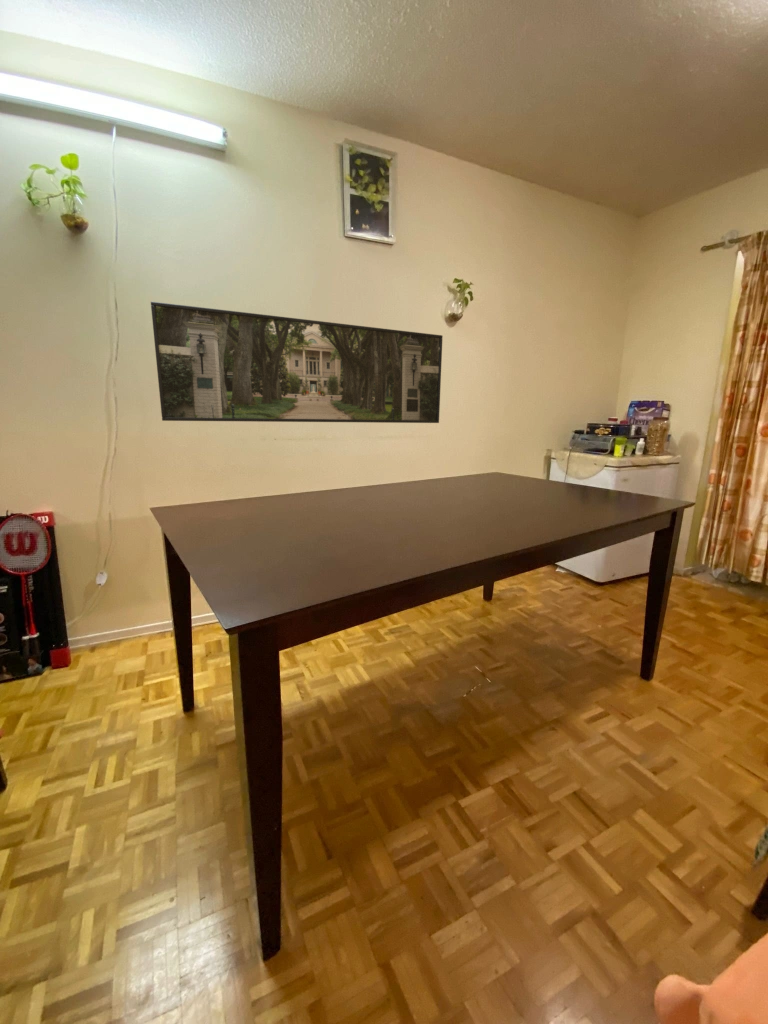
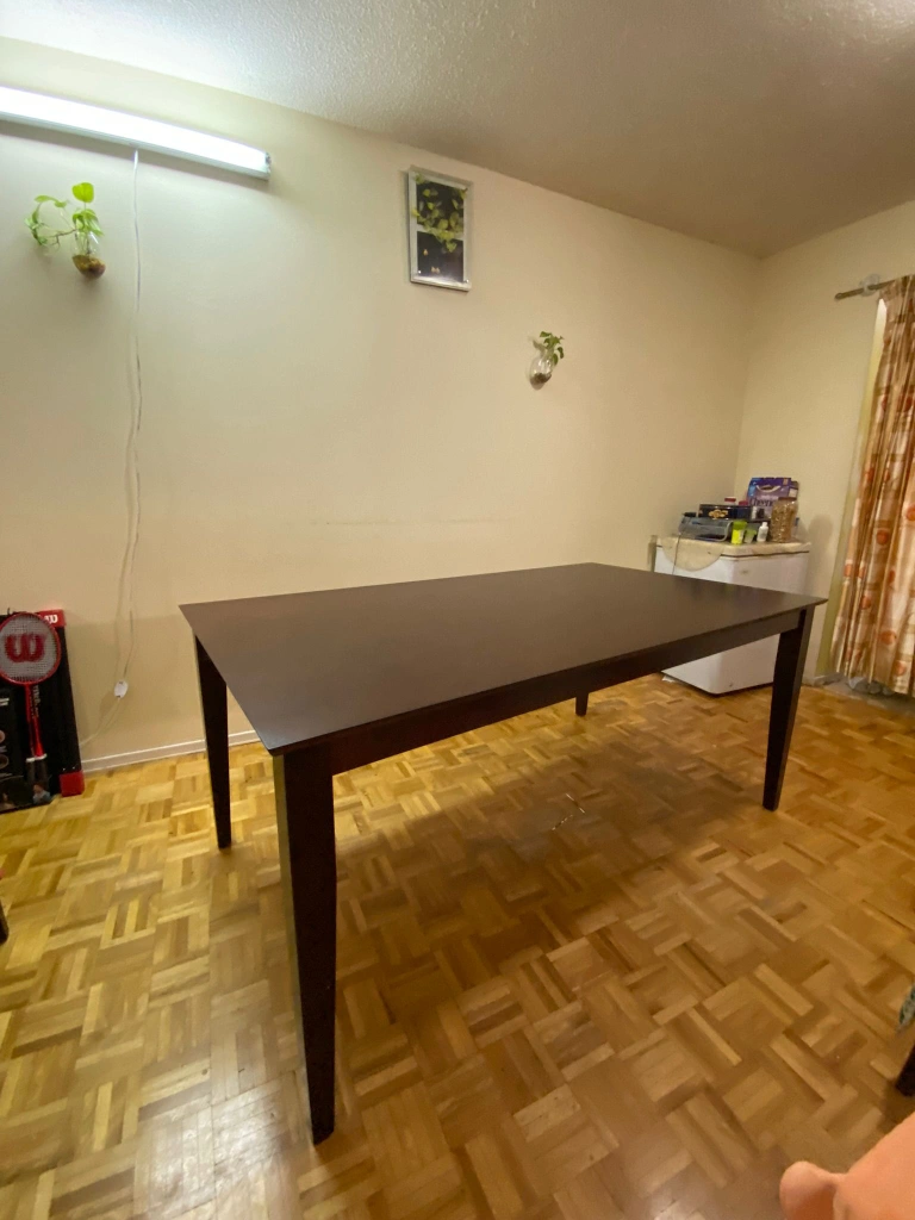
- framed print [150,301,444,424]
